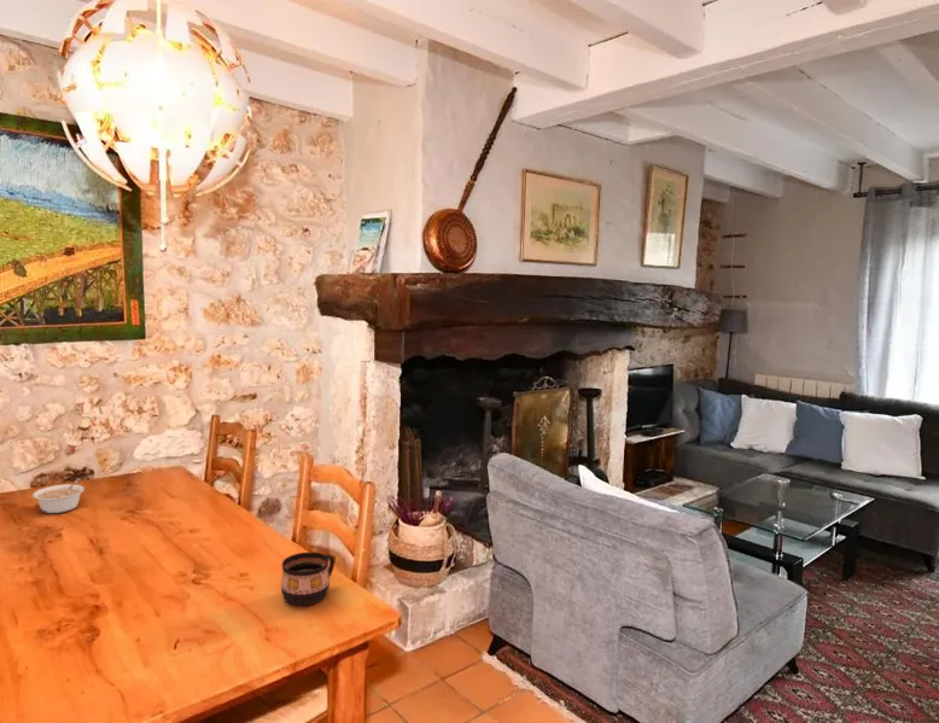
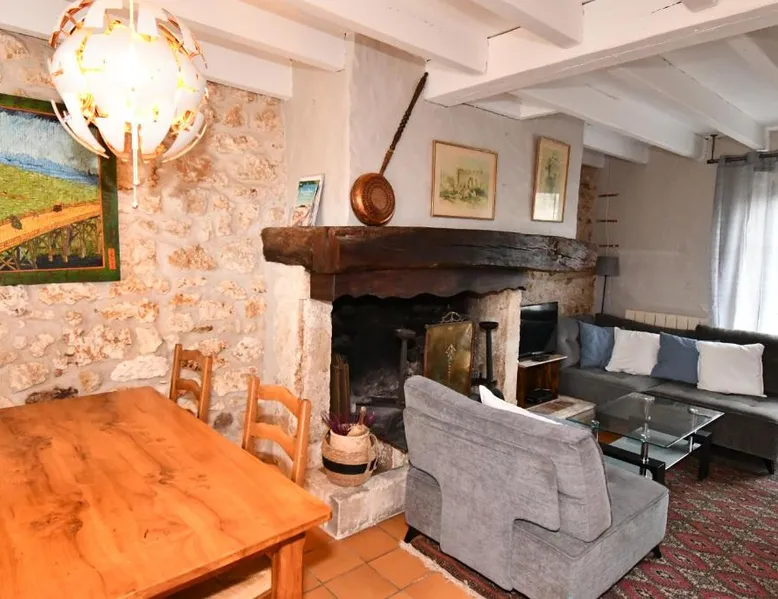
- cup [280,552,336,606]
- legume [31,477,86,514]
